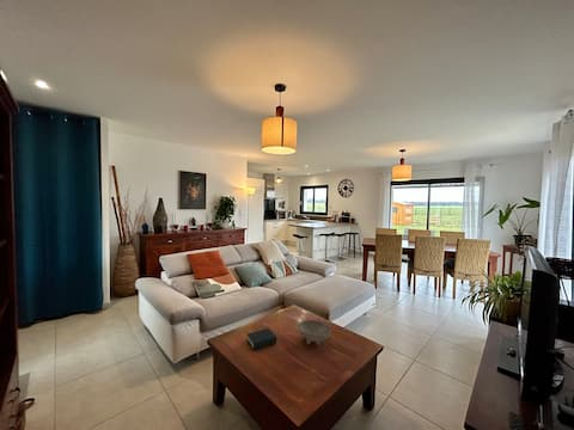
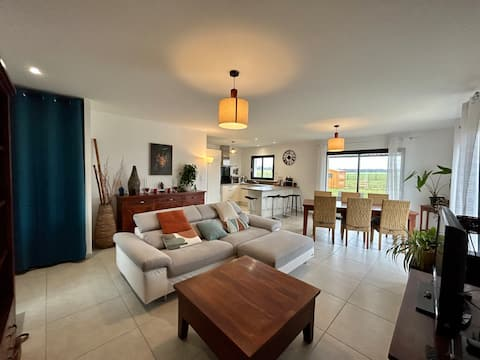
- bowl [298,319,331,346]
- book [245,327,277,351]
